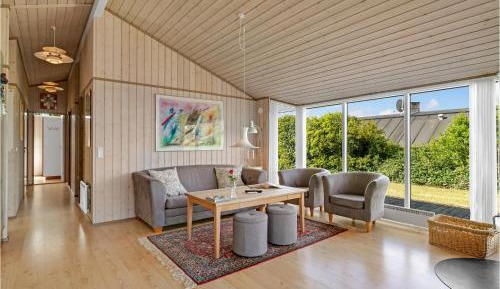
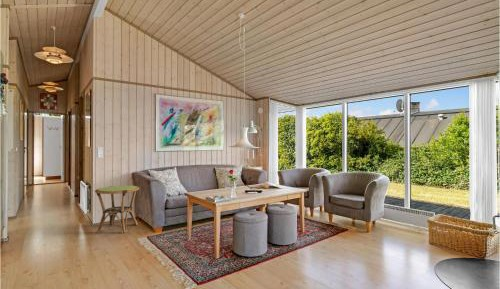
+ side table [94,184,140,234]
